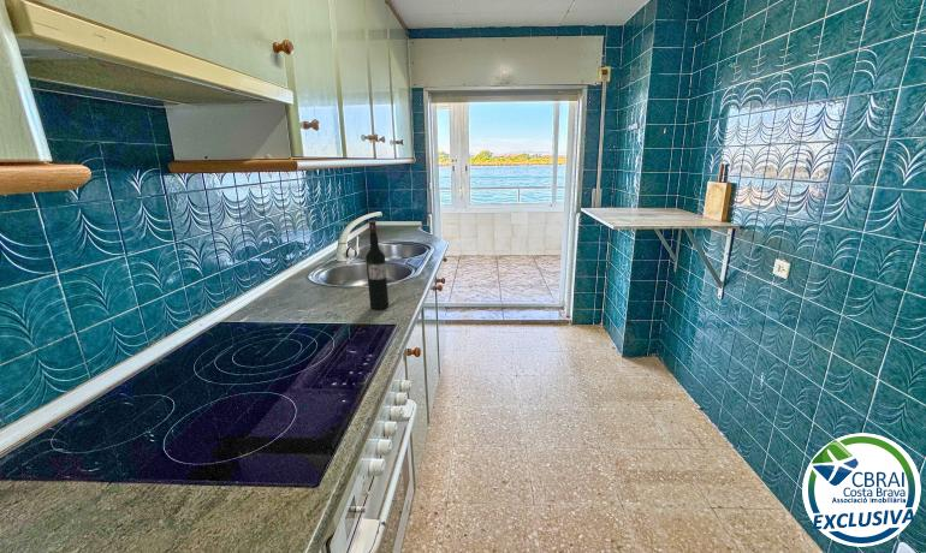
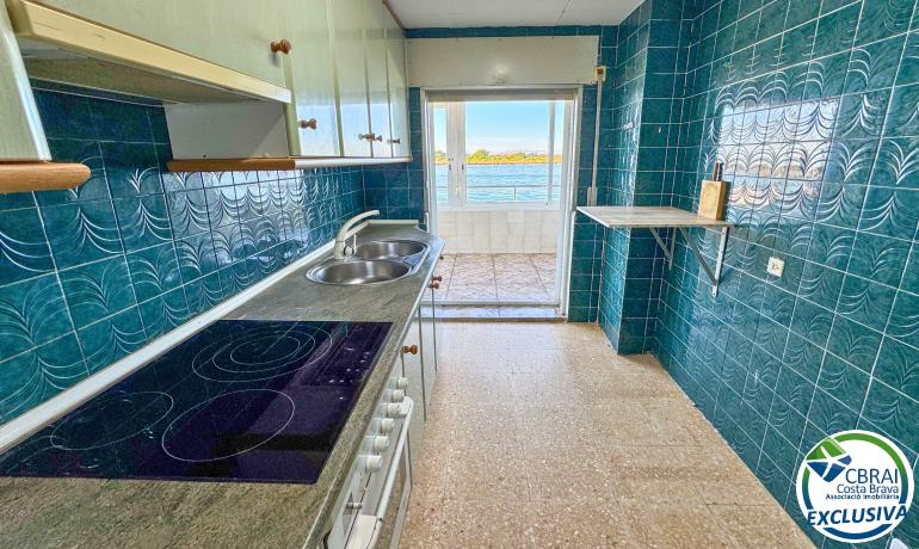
- wine bottle [364,220,390,310]
